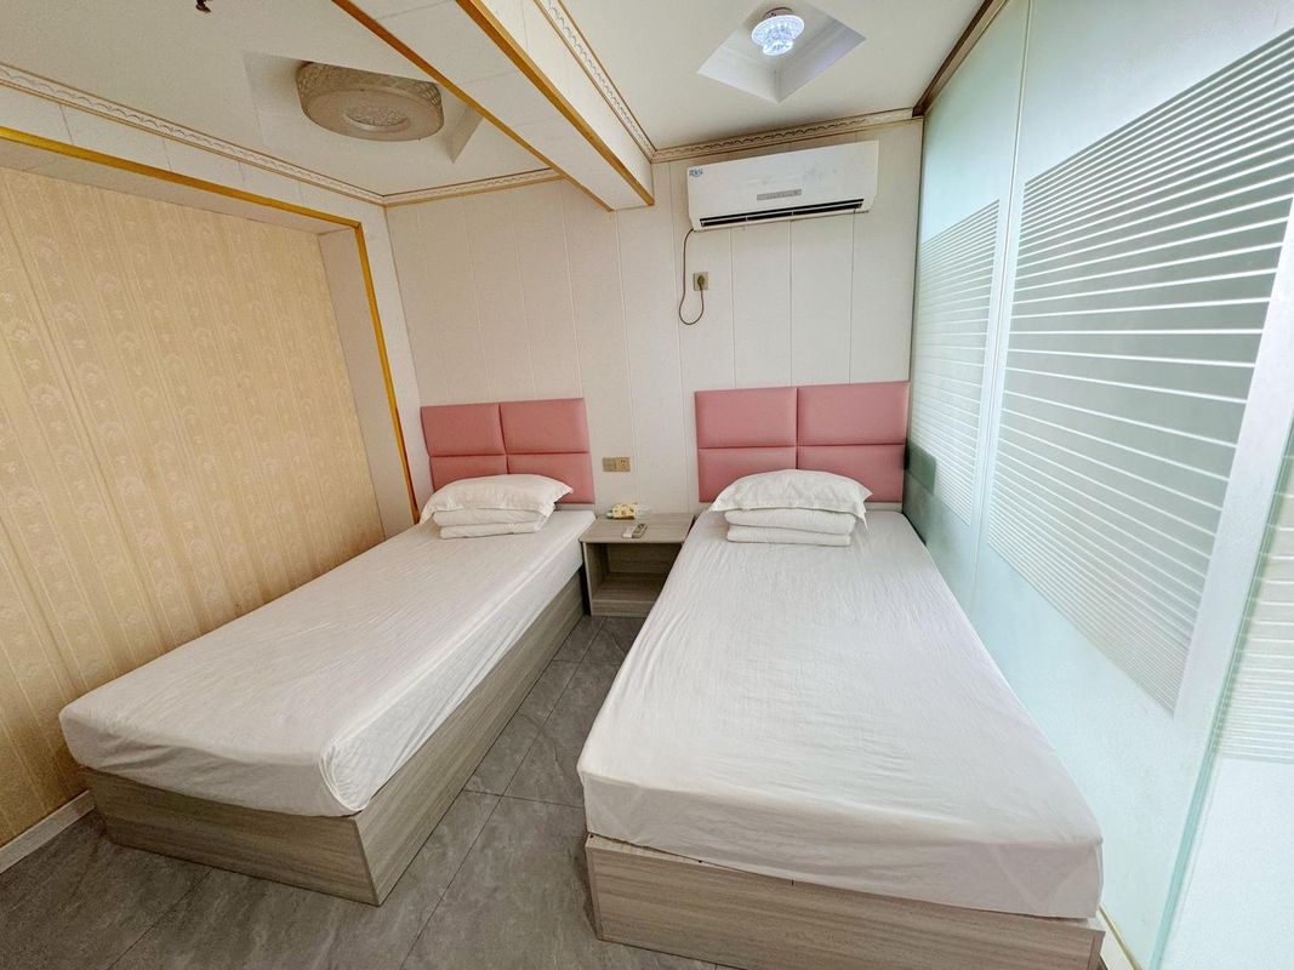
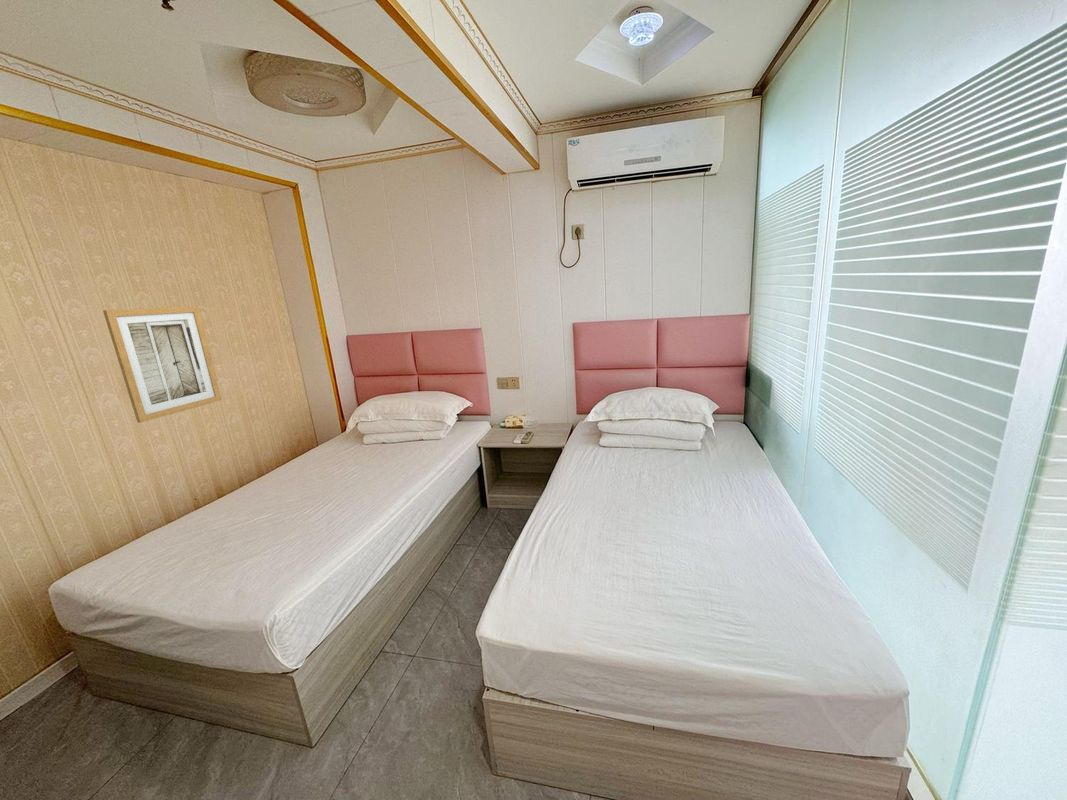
+ wall art [102,305,223,424]
